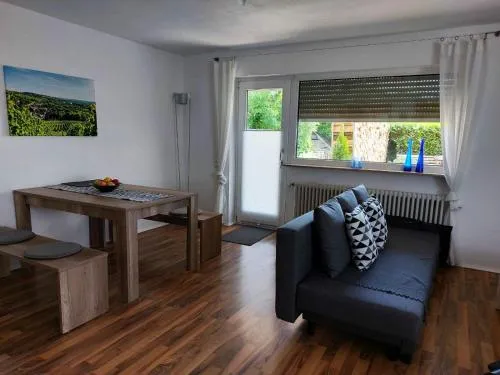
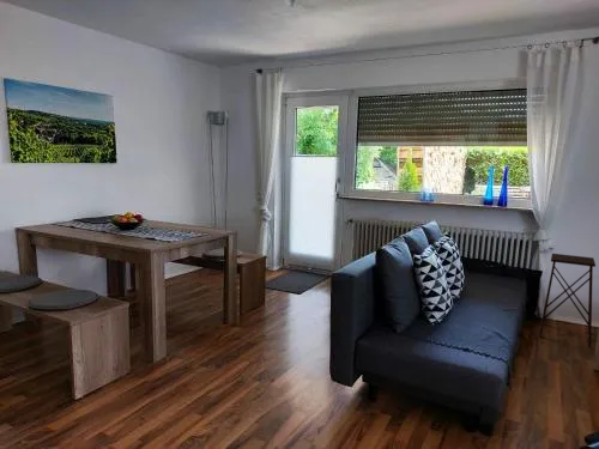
+ side table [538,253,597,348]
